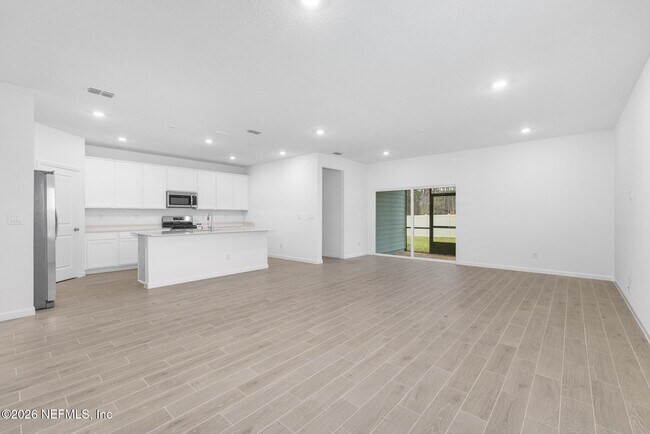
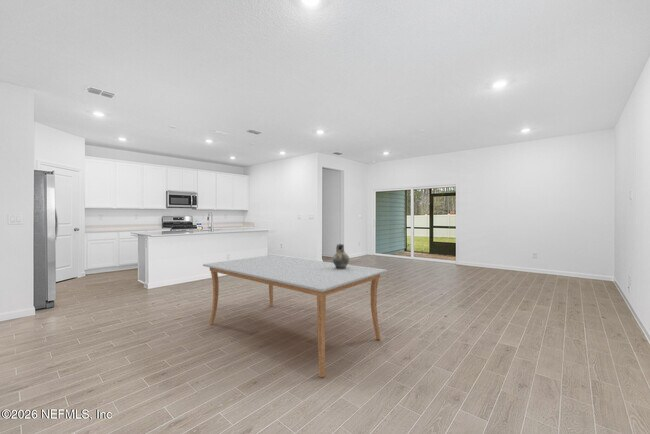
+ ceramic jug [331,243,351,269]
+ dining table [202,254,388,378]
